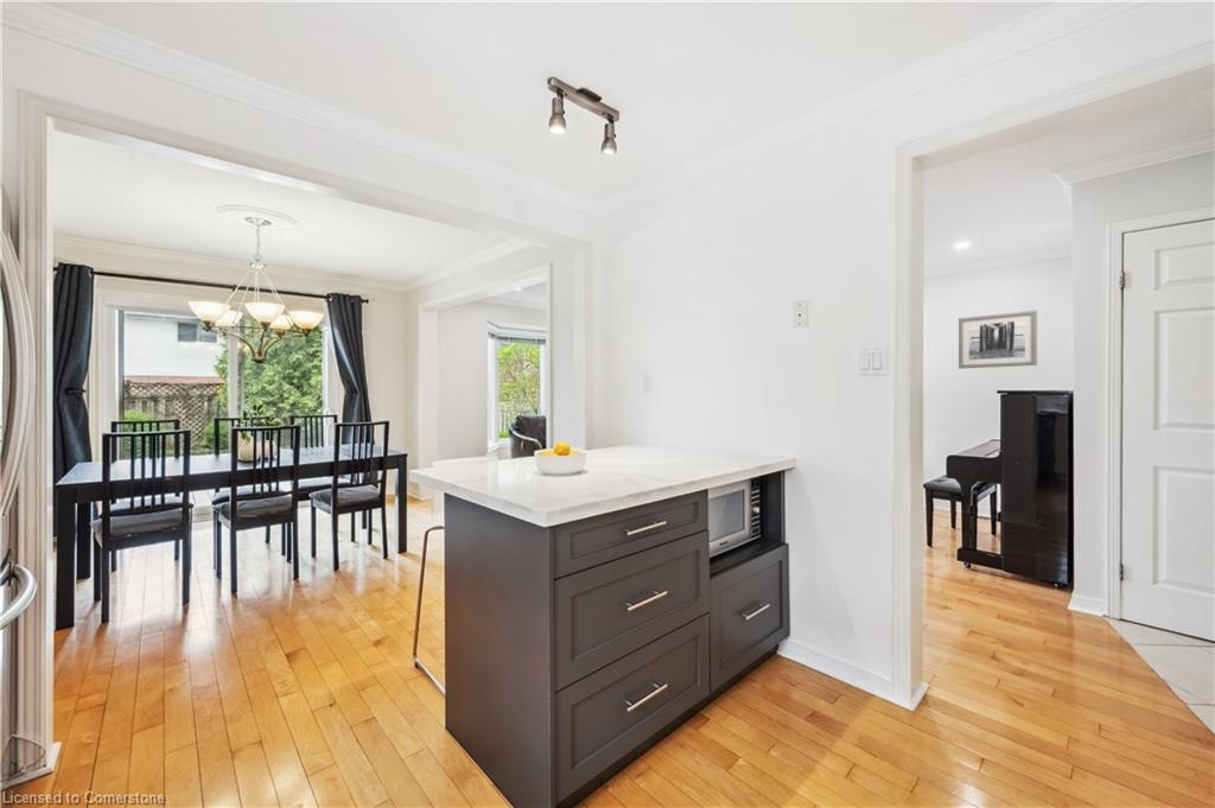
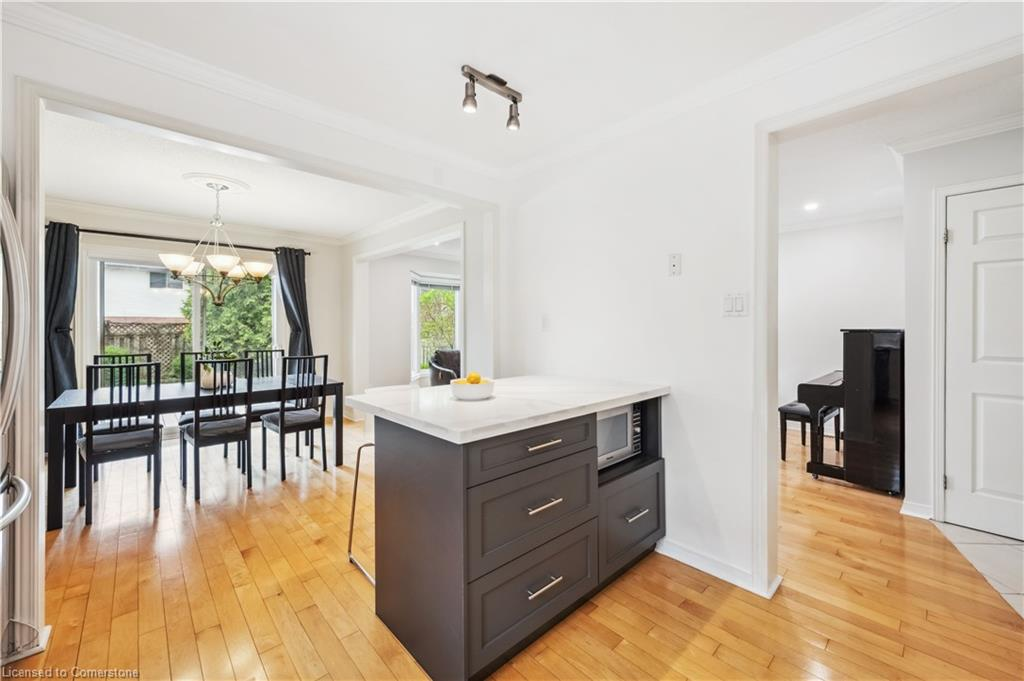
- wall art [958,310,1038,370]
